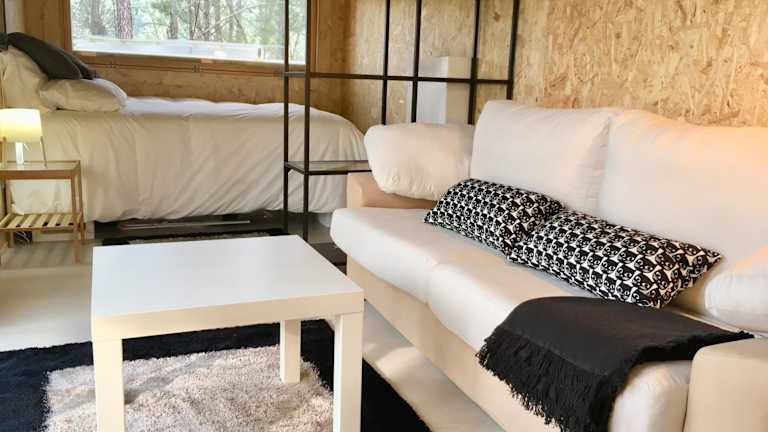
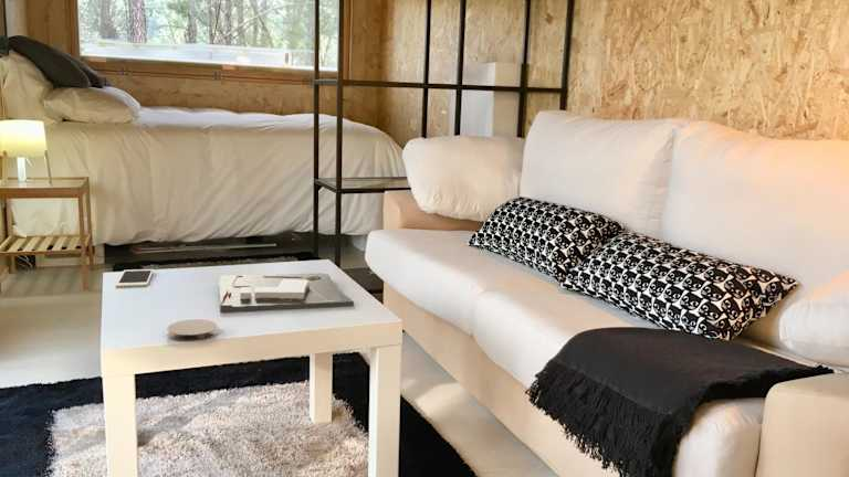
+ board game [219,272,355,315]
+ coaster [166,318,219,342]
+ cell phone [115,268,155,288]
